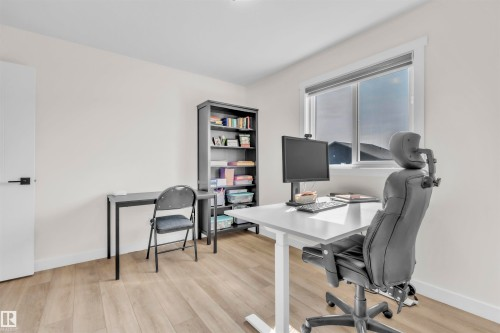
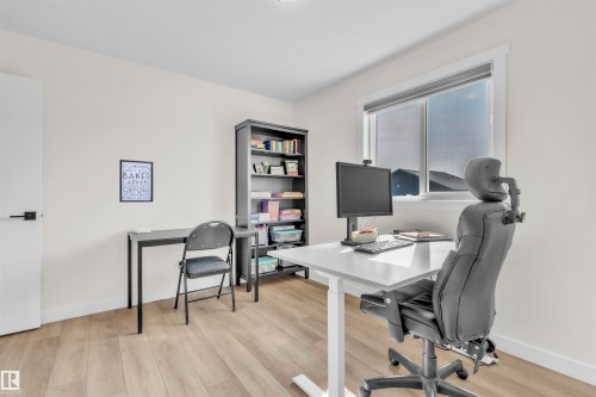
+ wall art [118,159,154,204]
